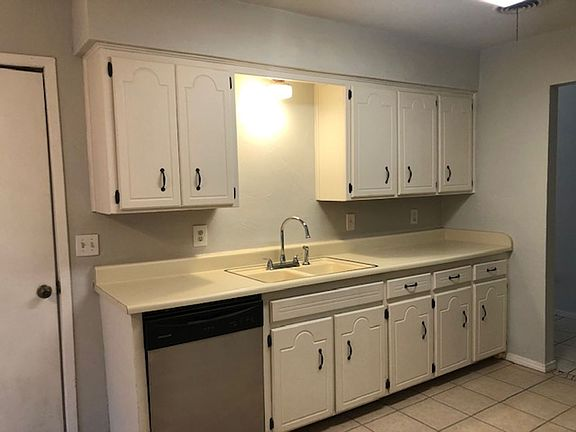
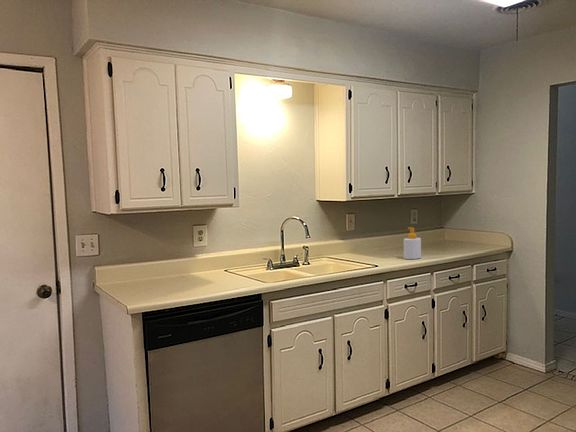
+ soap bottle [403,227,422,260]
